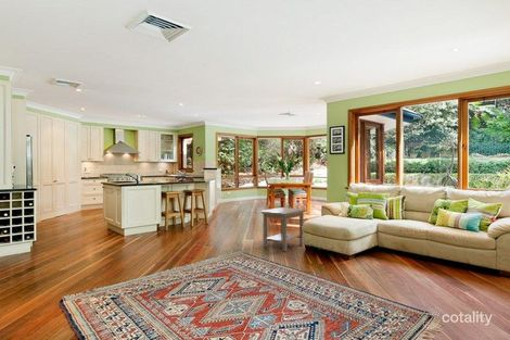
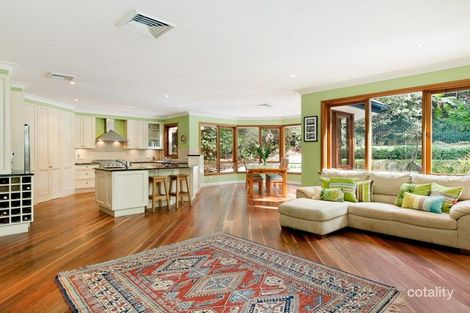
- side table [260,206,306,252]
